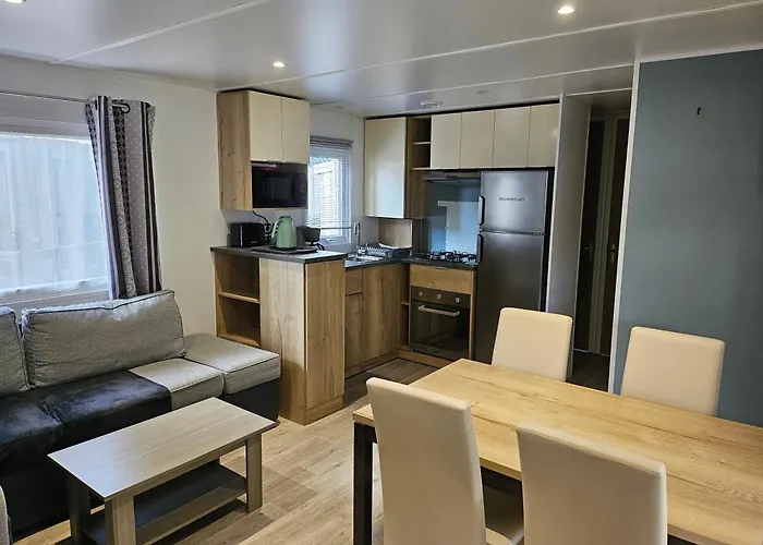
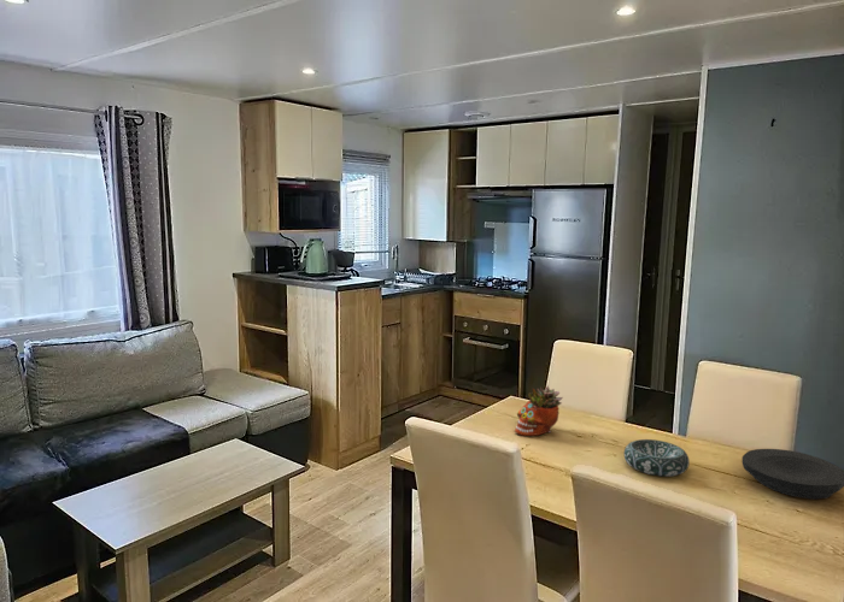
+ plate [740,448,844,501]
+ decorative bowl [623,438,691,478]
+ succulent planter [514,385,564,437]
